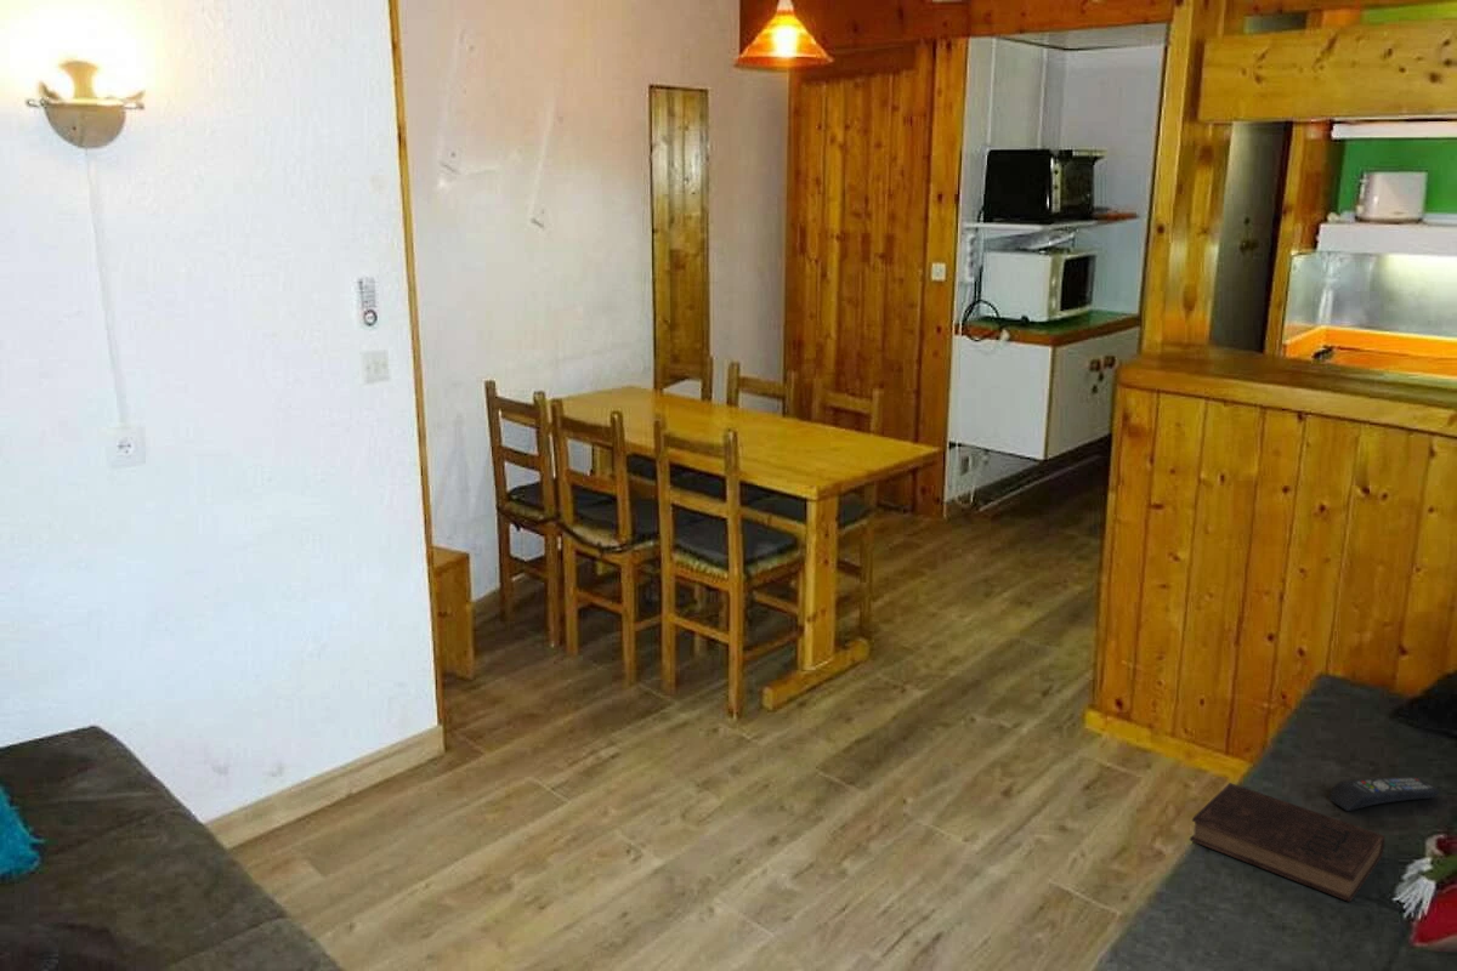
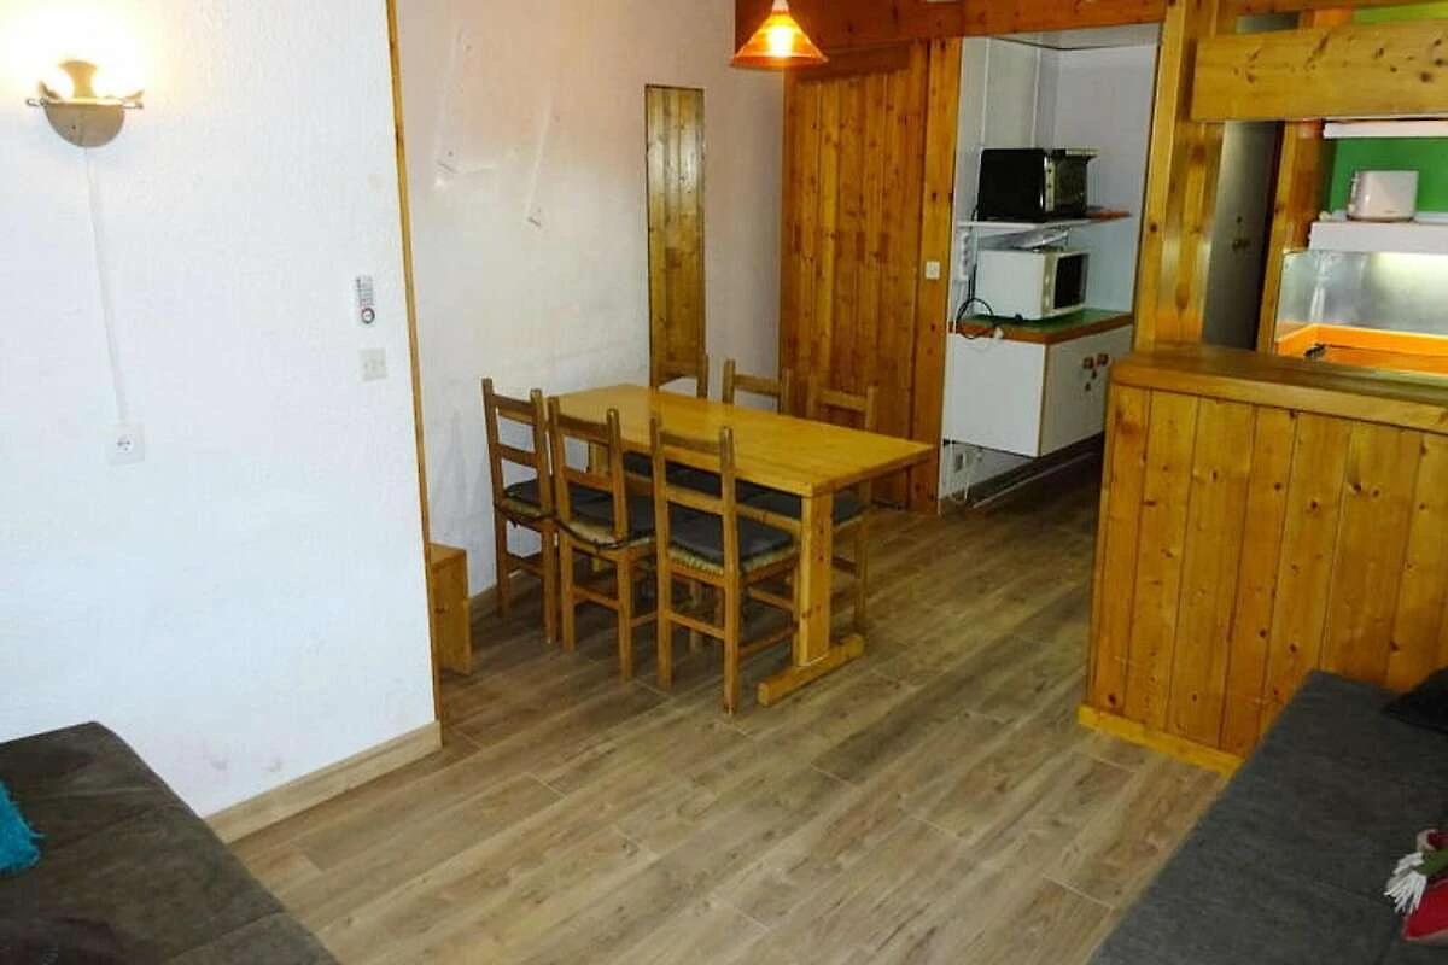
- book [1189,782,1387,903]
- remote control [1328,776,1440,812]
